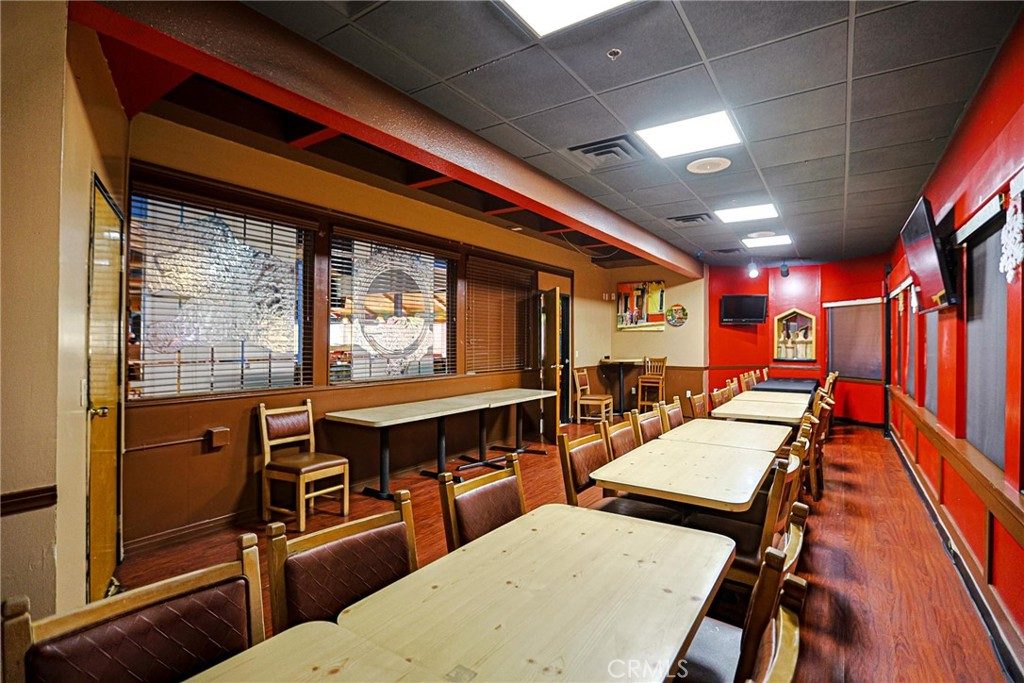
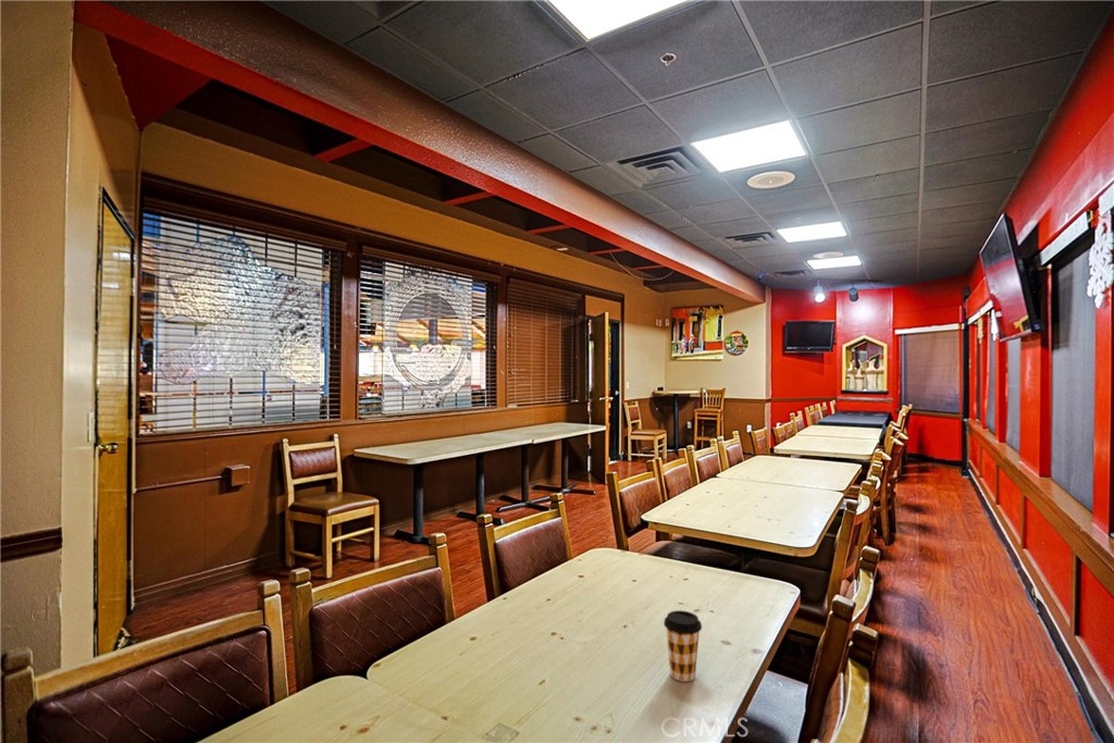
+ coffee cup [663,609,703,682]
